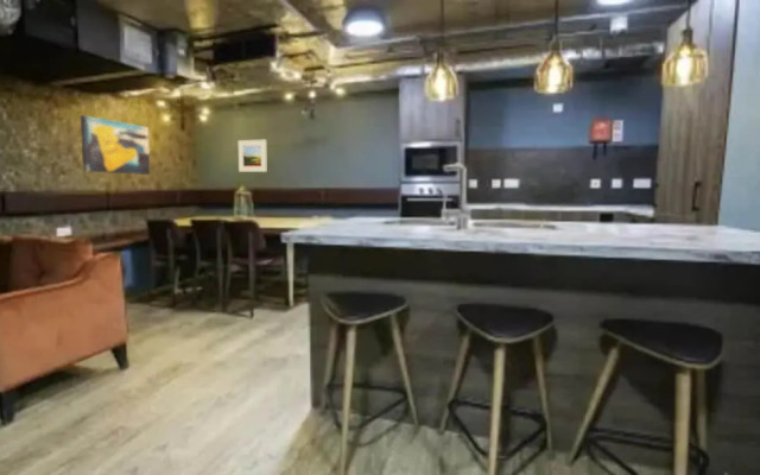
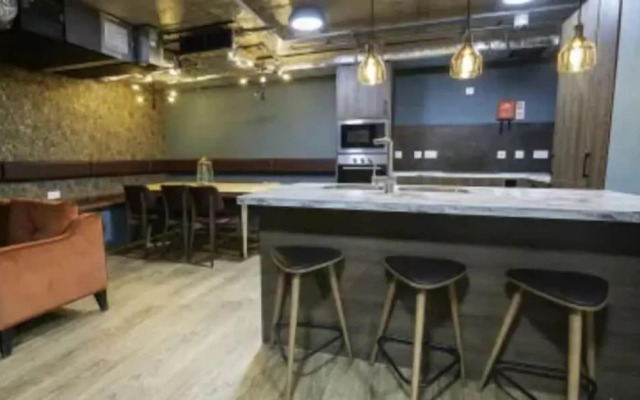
- wall art [80,114,151,176]
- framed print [238,139,267,173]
